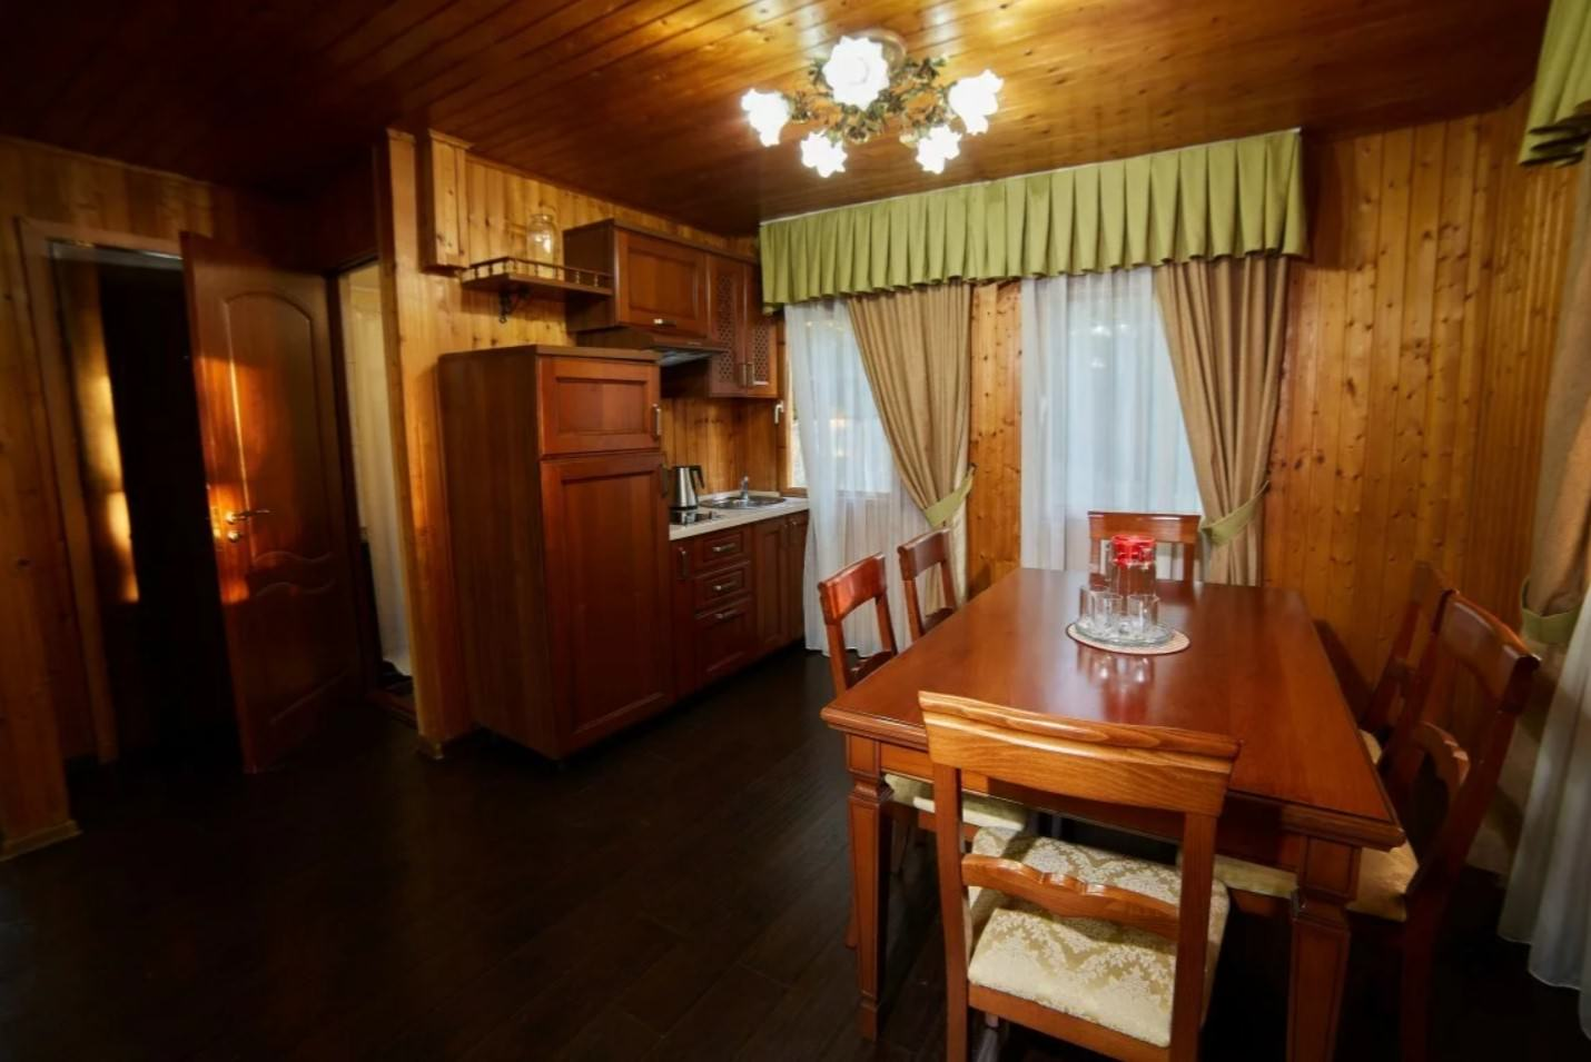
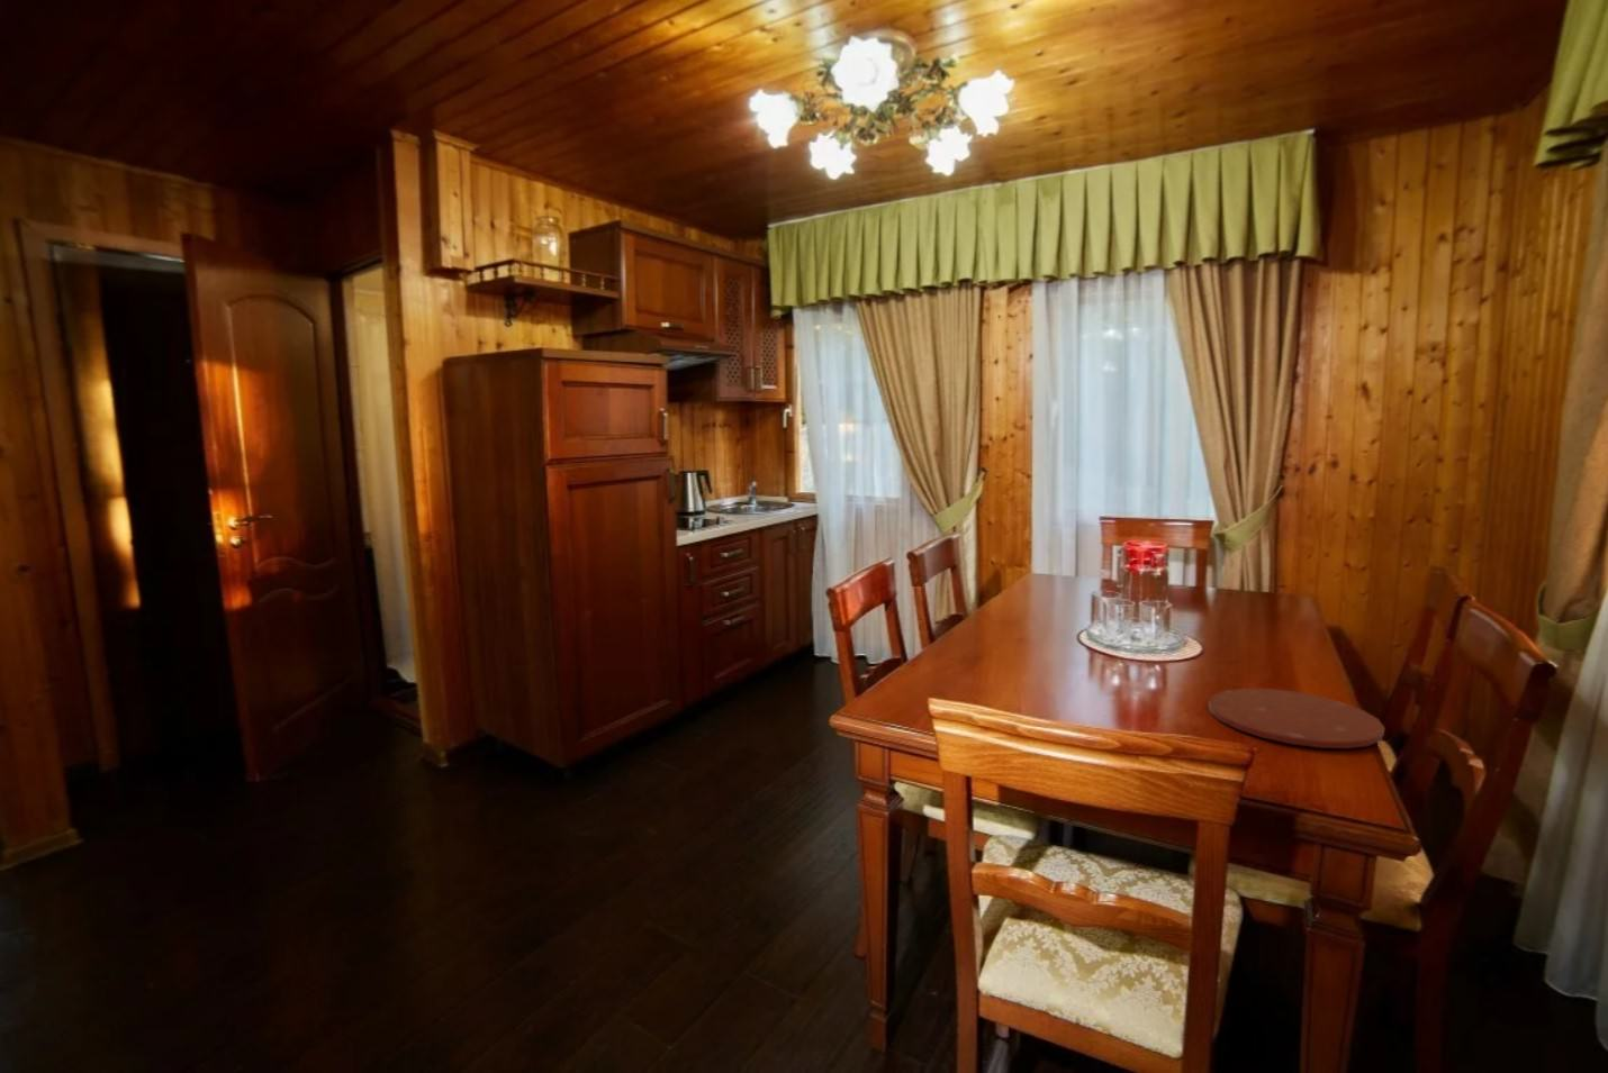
+ plate [1208,687,1385,750]
